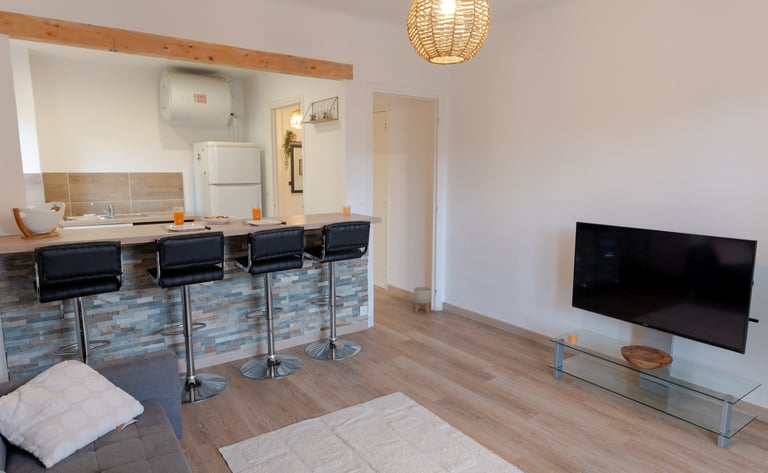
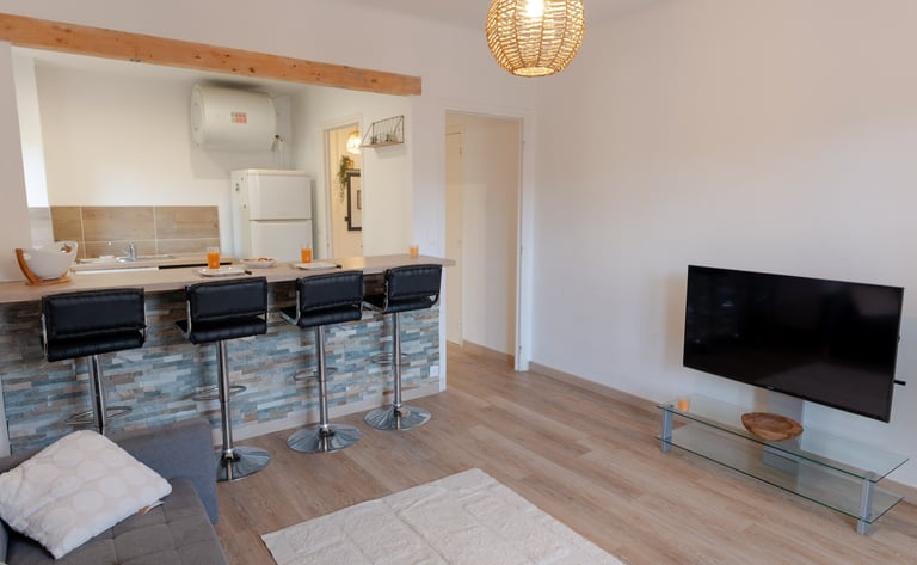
- planter [413,286,432,314]
